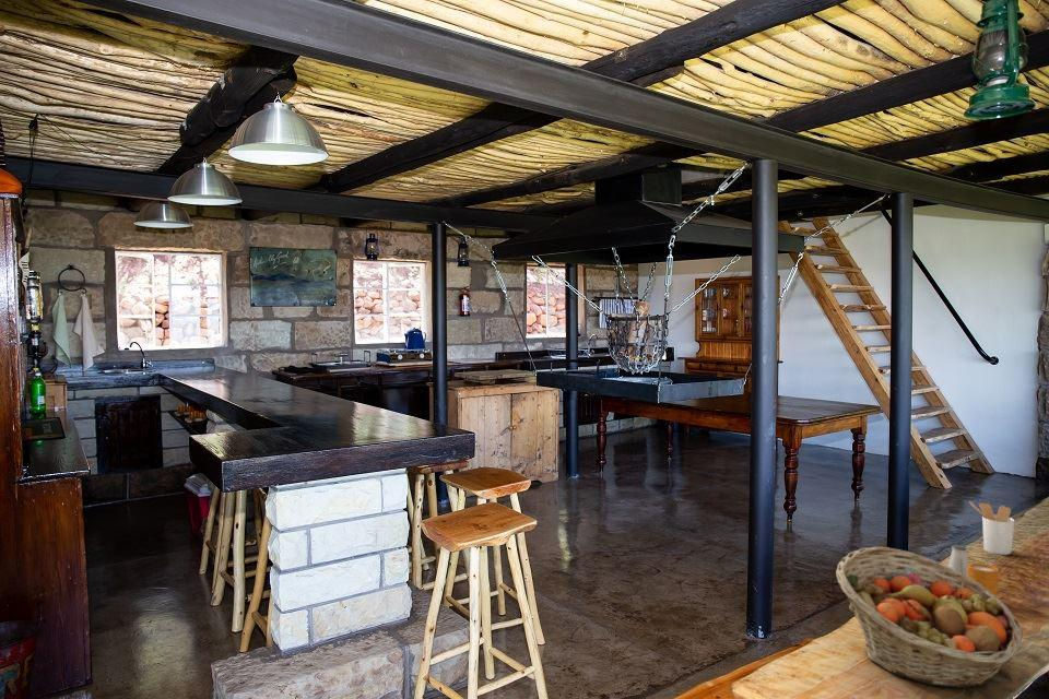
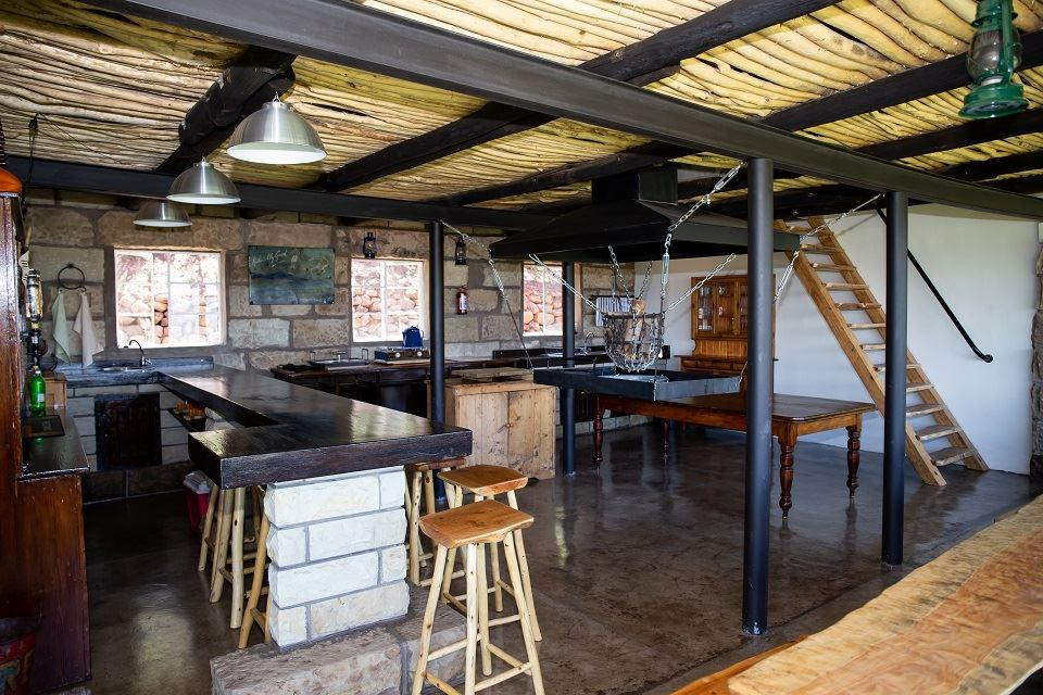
- mug [967,561,1000,597]
- utensil holder [968,500,1015,556]
- saltshaker [947,544,970,577]
- fruit basket [835,546,1024,689]
